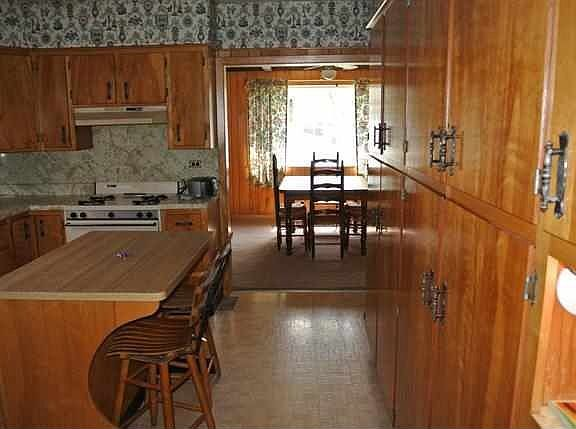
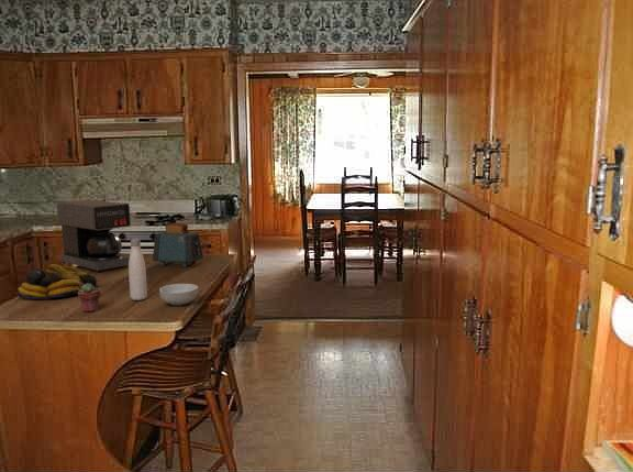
+ fruit bowl [15,263,99,300]
+ coffee maker [56,199,132,273]
+ potted succulent [77,284,102,312]
+ water bottle [127,238,148,301]
+ toaster [152,222,204,268]
+ cereal bowl [158,283,199,307]
